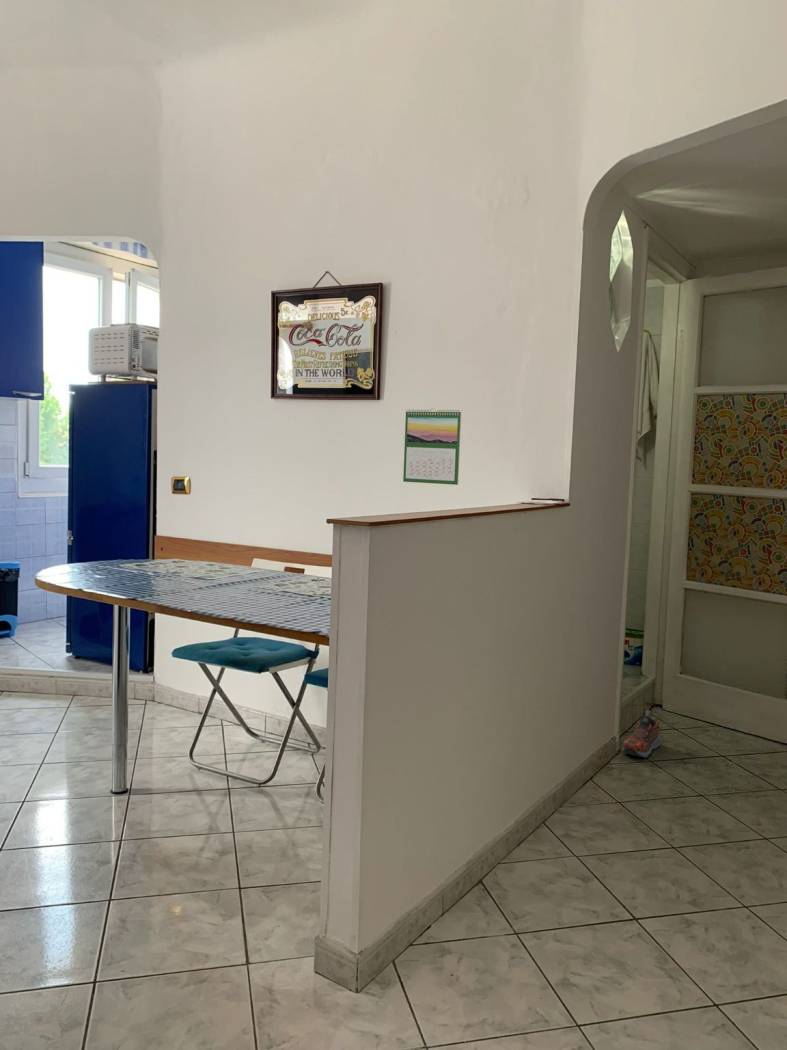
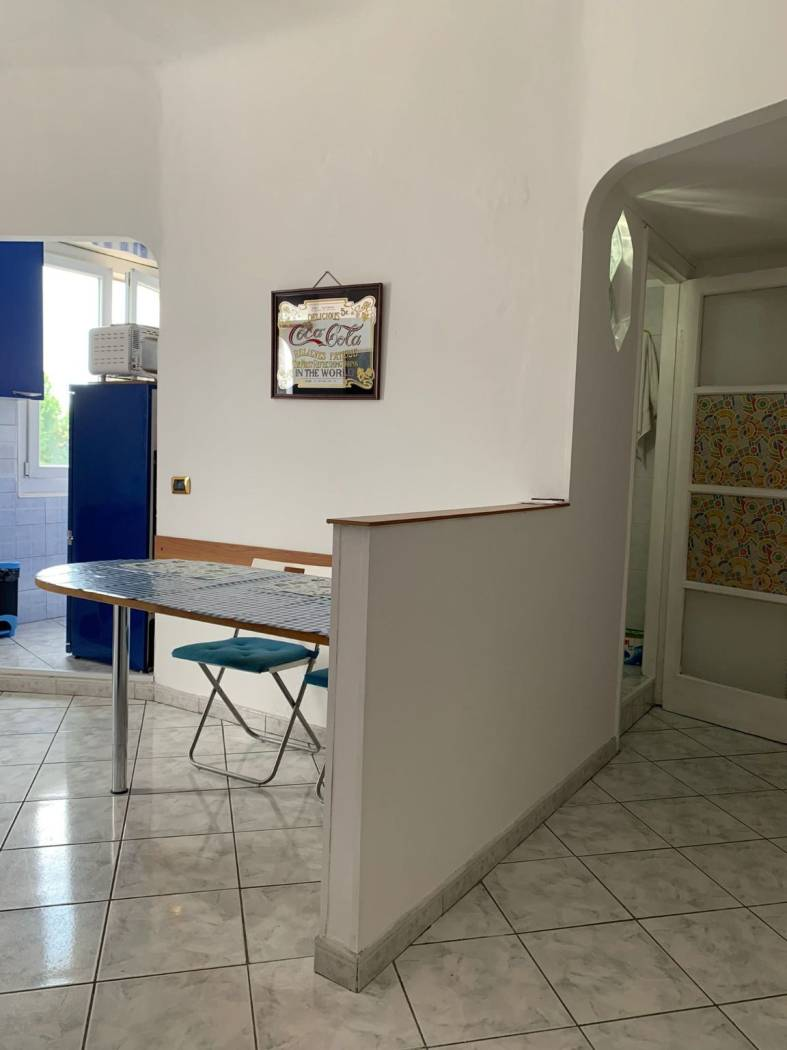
- shoe [621,709,661,759]
- calendar [402,407,462,486]
